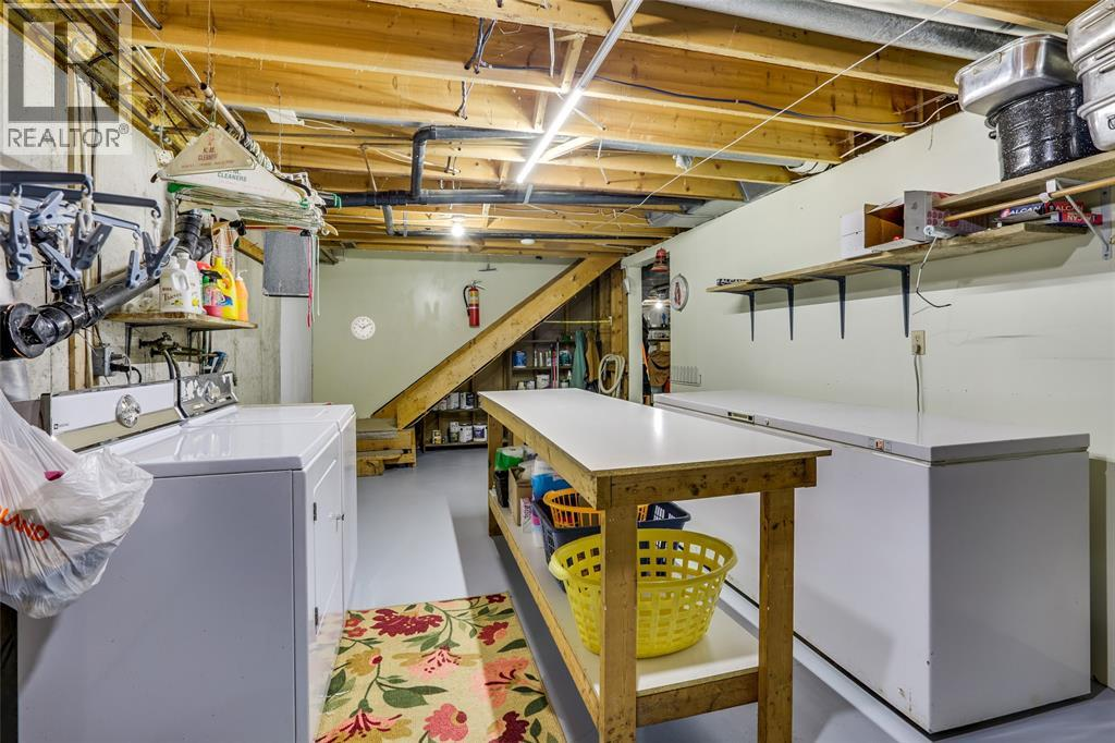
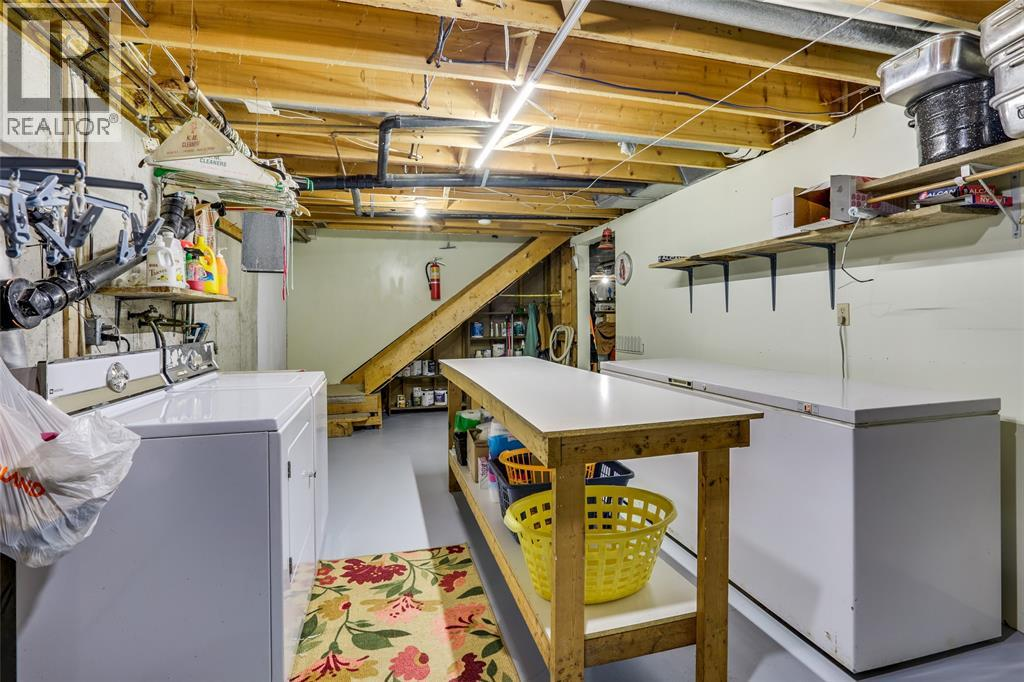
- wall clock [350,315,377,341]
